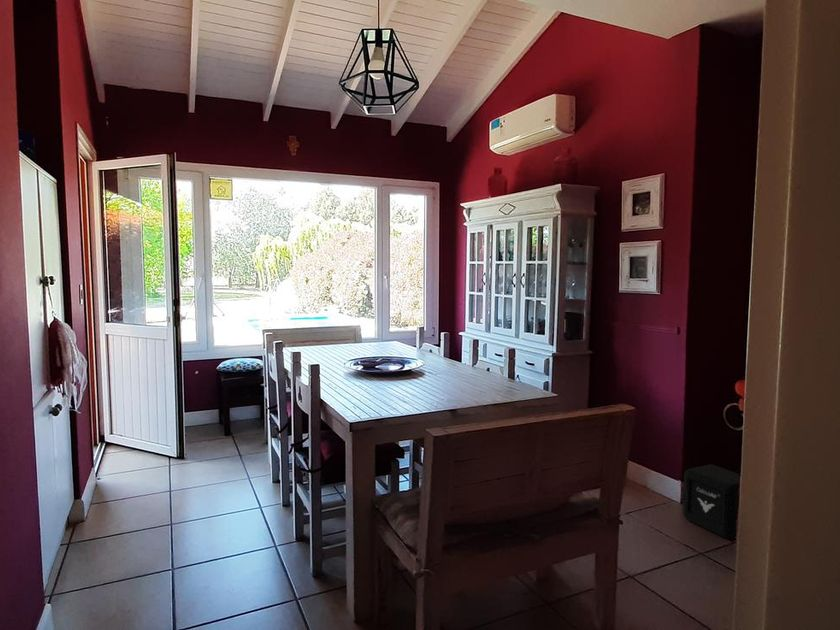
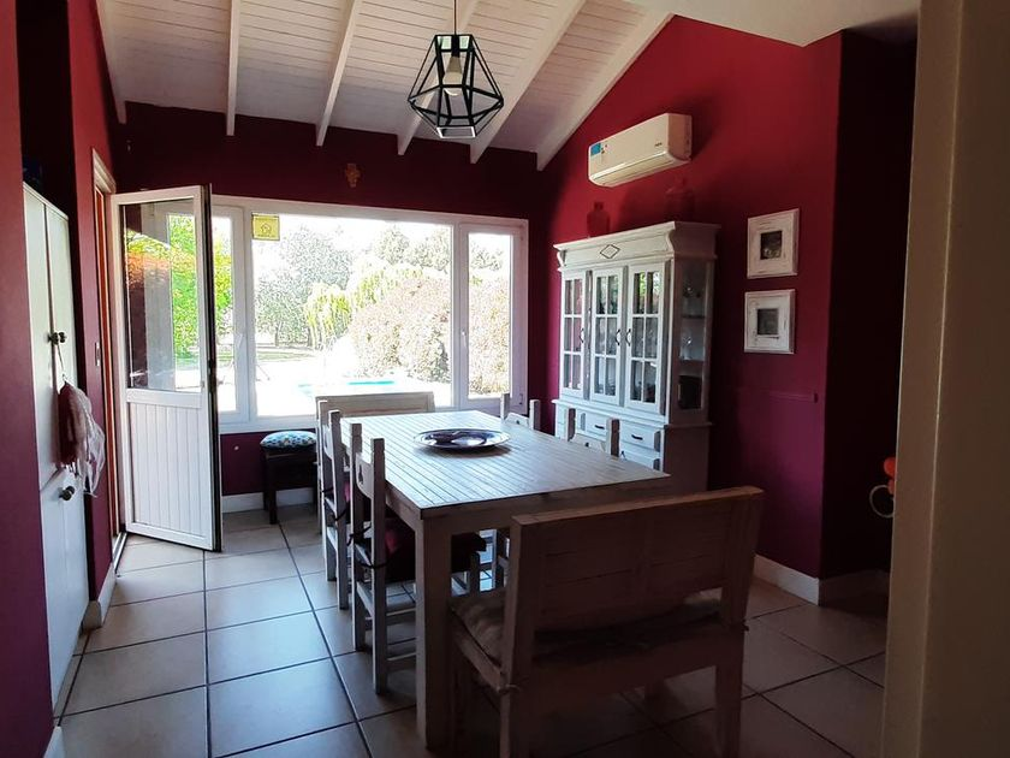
- air purifier [682,463,740,540]
